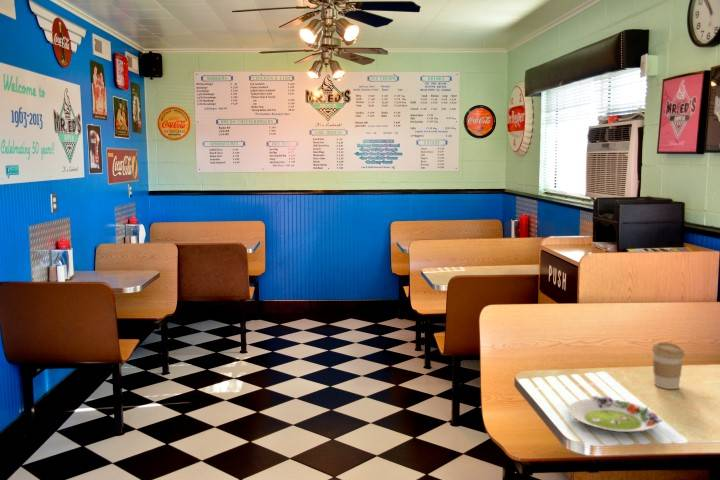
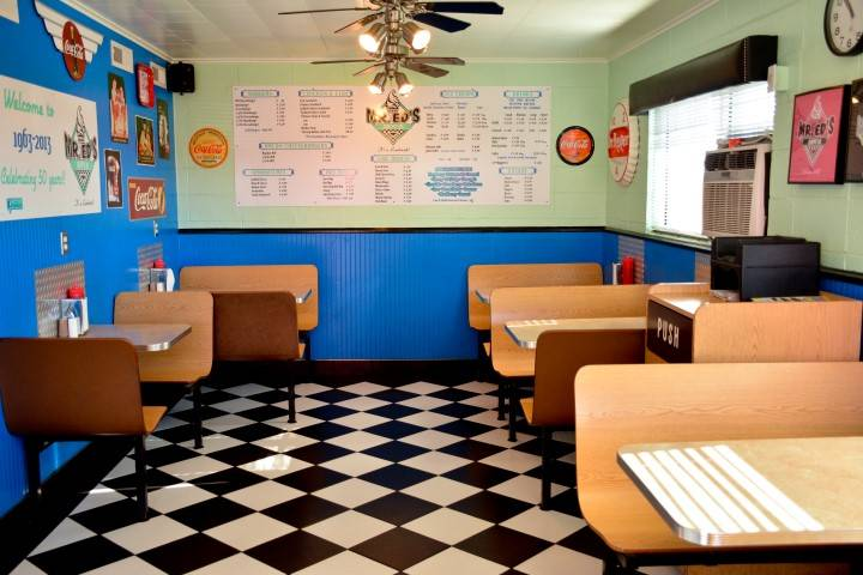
- salad plate [567,395,663,433]
- coffee cup [651,341,686,390]
